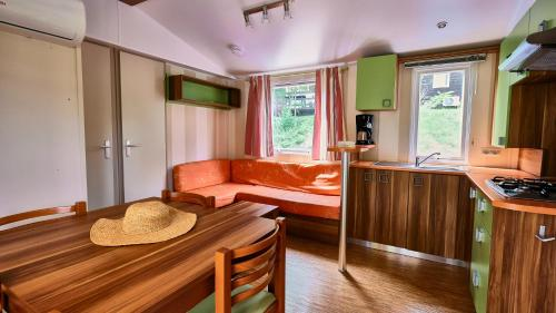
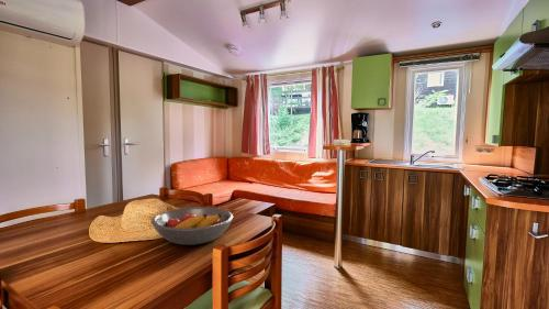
+ fruit bowl [150,206,234,246]
